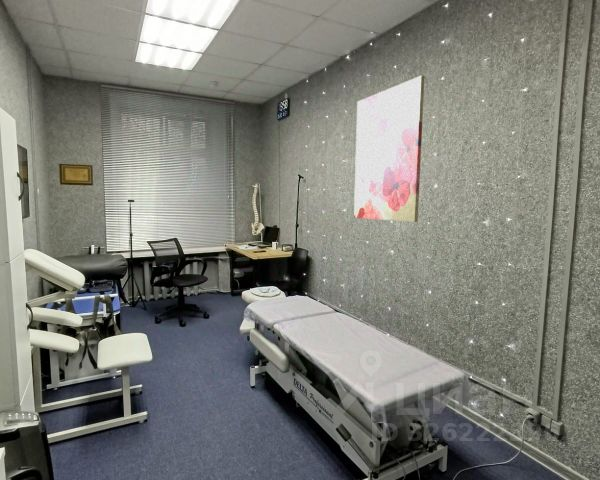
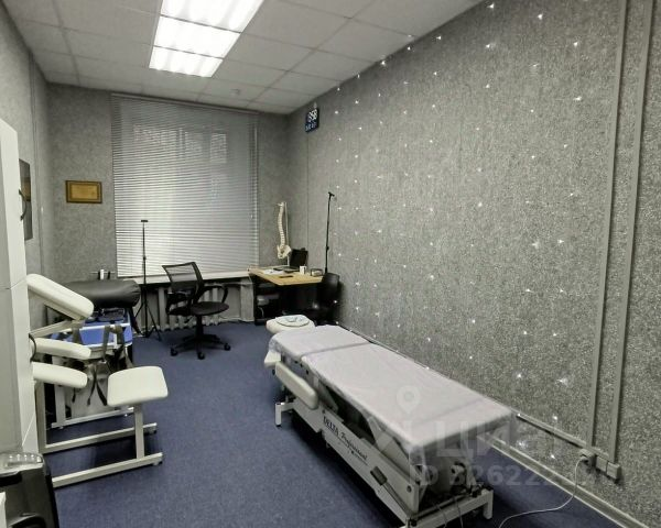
- wall art [353,74,425,223]
